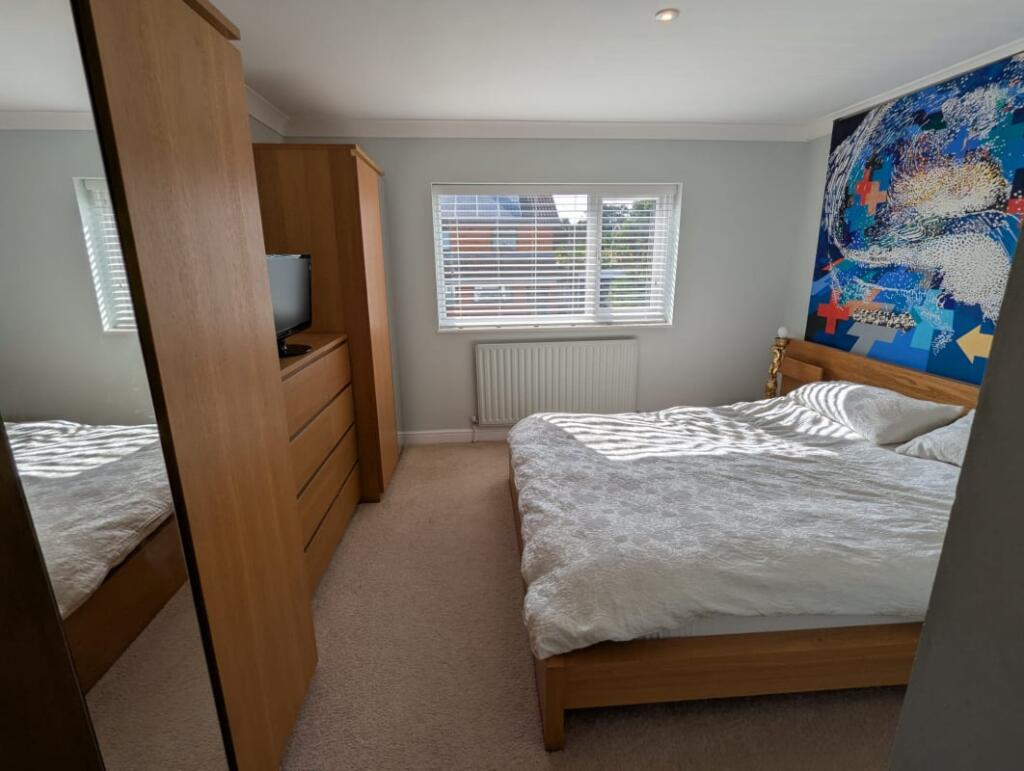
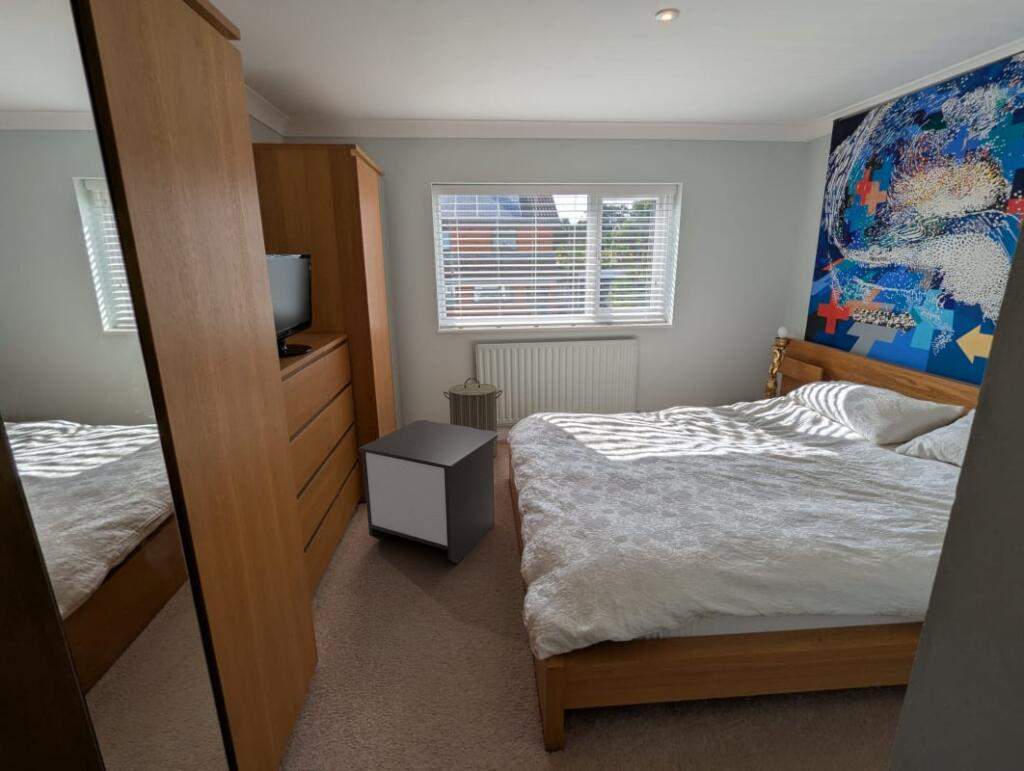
+ nightstand [358,419,499,564]
+ laundry hamper [442,377,504,458]
